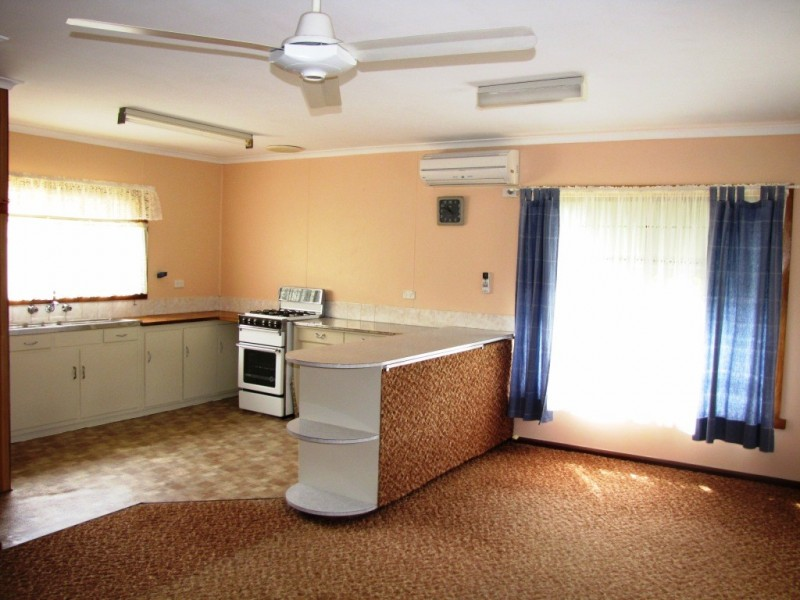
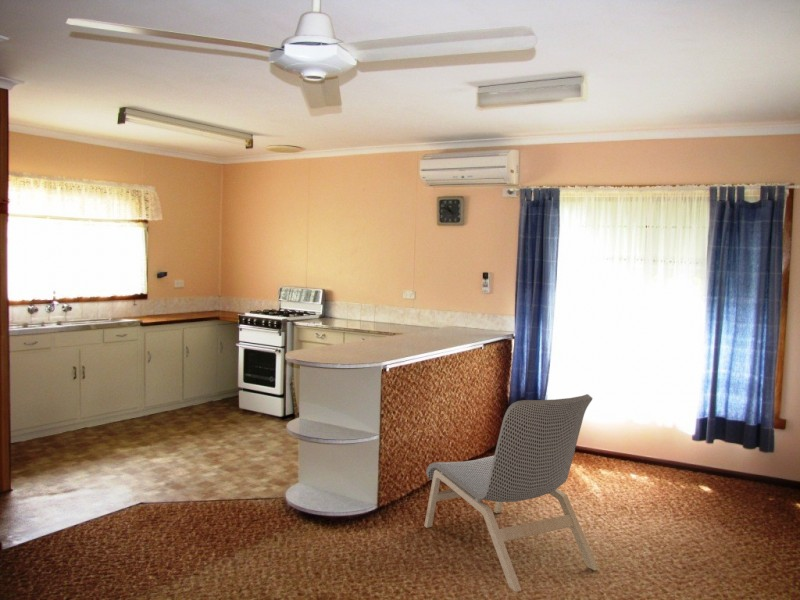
+ dining chair [423,393,600,593]
